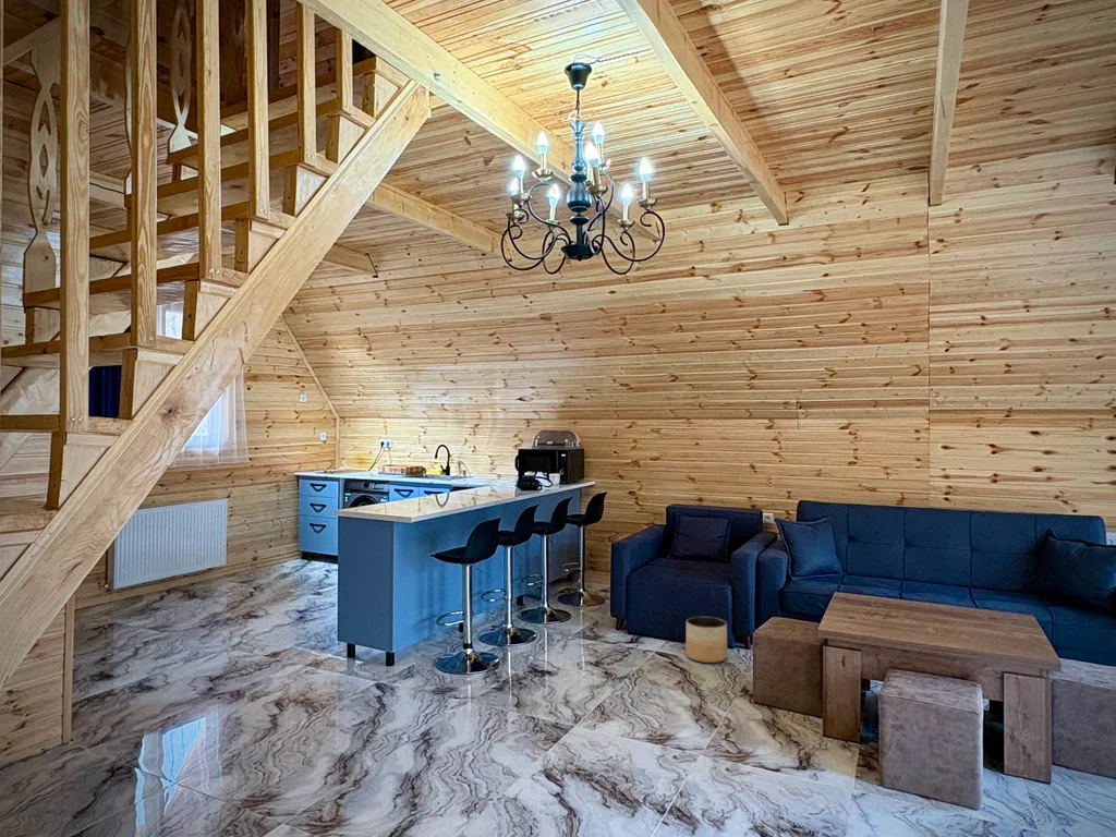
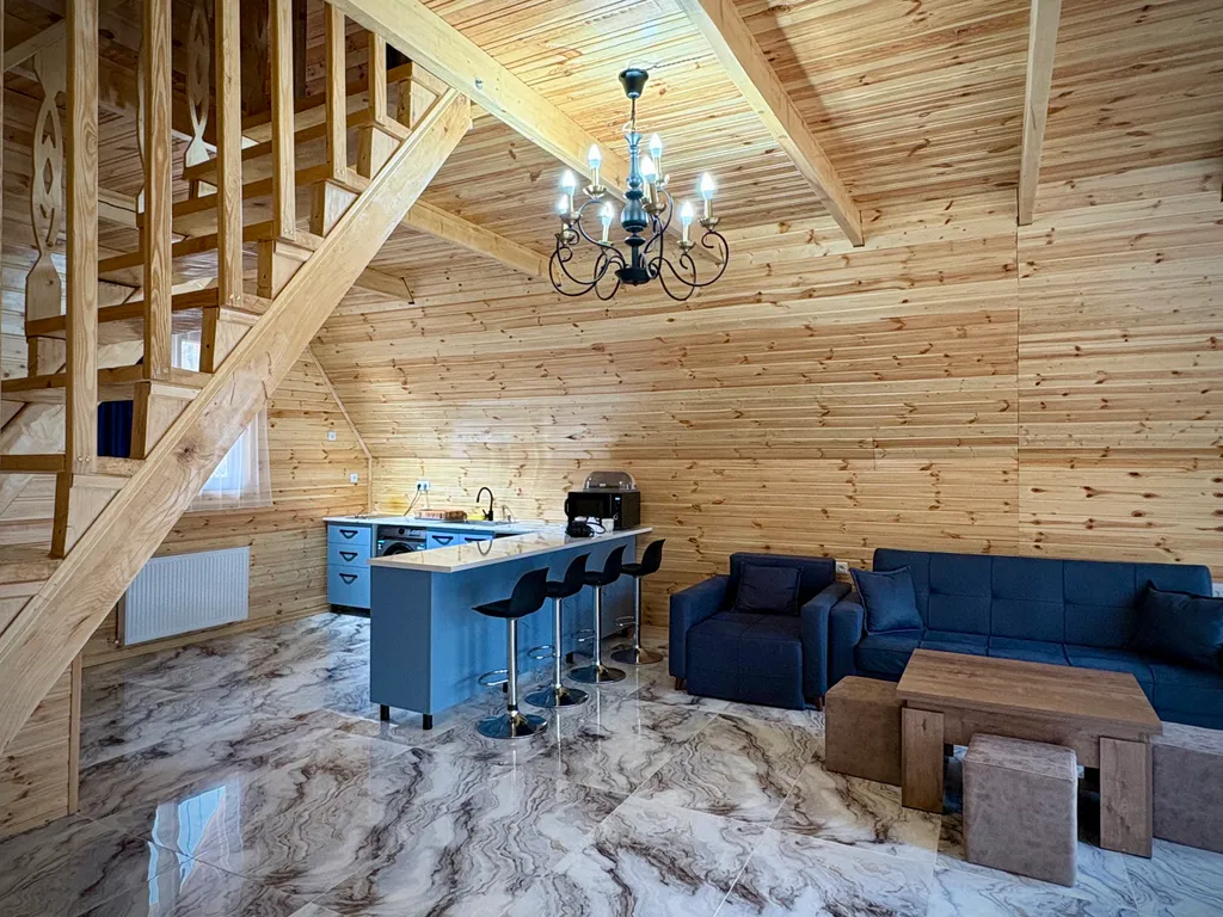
- planter [684,616,728,664]
